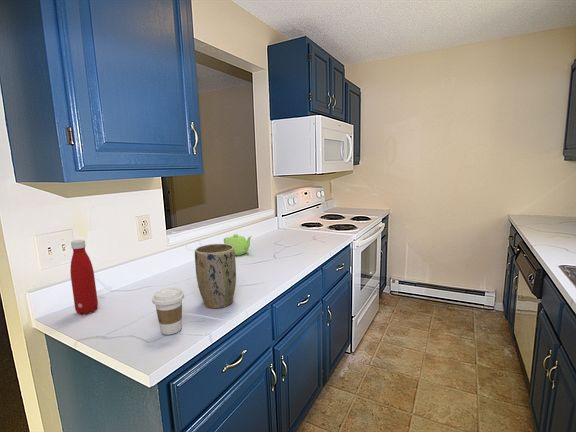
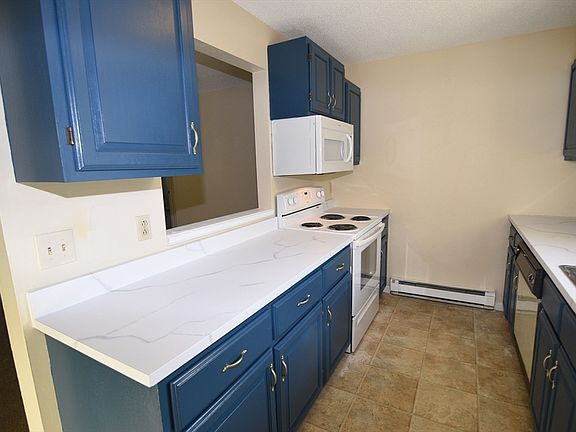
- teapot [223,233,253,257]
- bottle [69,239,99,316]
- coffee cup [151,286,185,336]
- plant pot [194,243,237,309]
